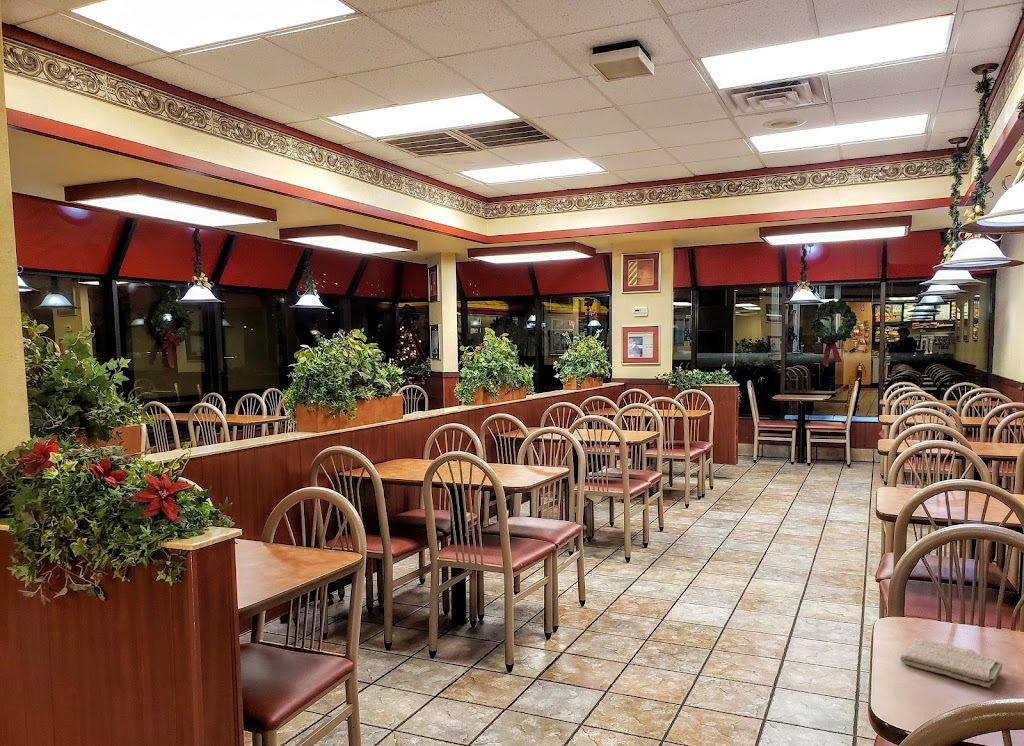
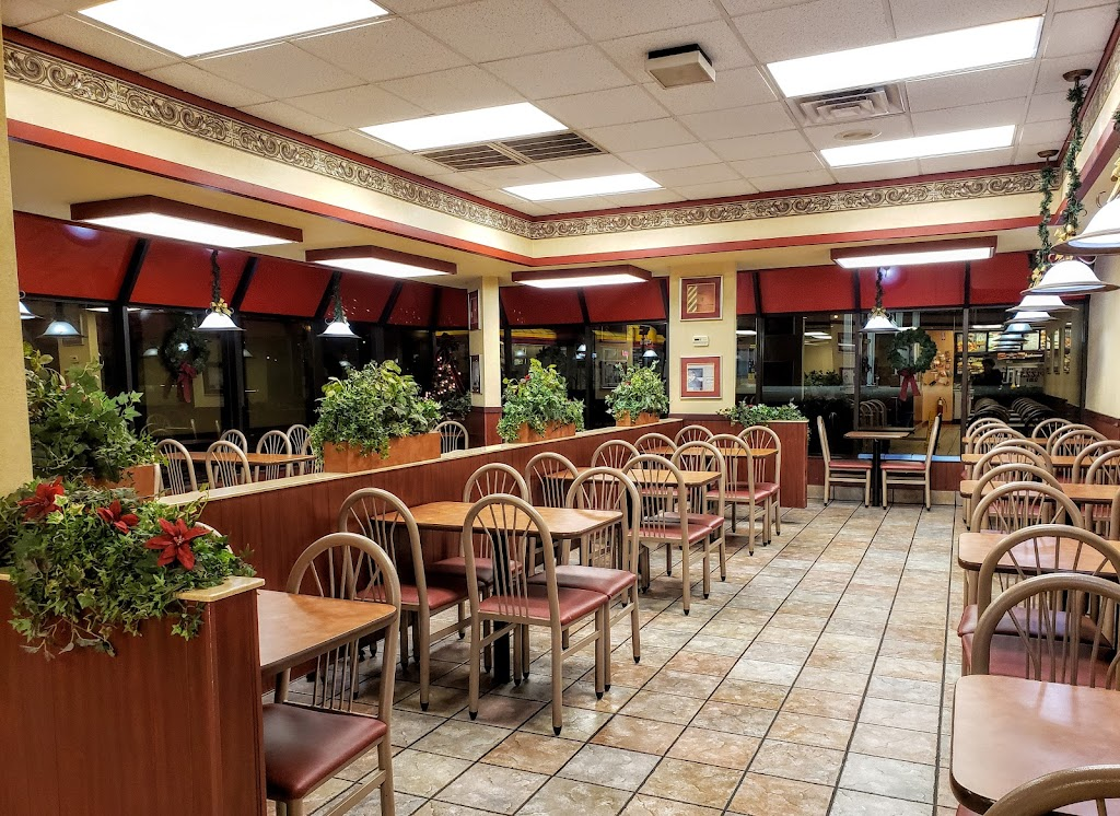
- washcloth [899,638,1003,689]
